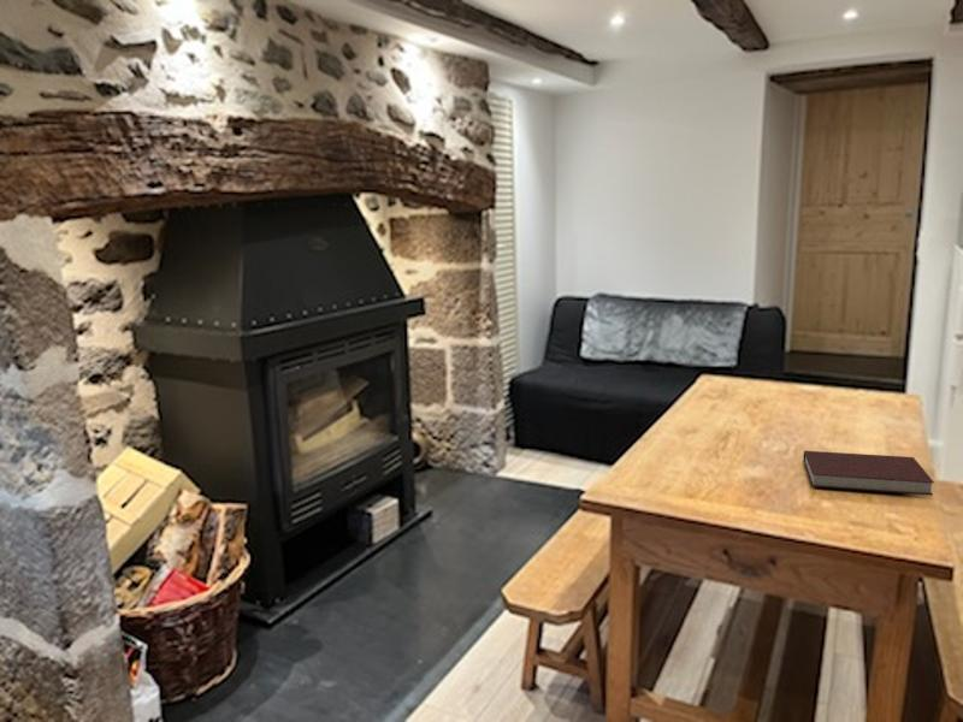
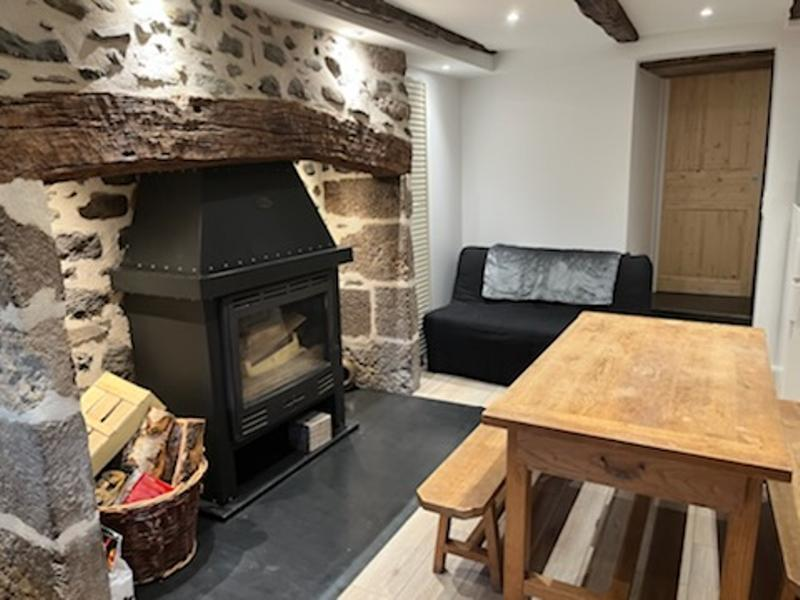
- notebook [802,450,935,497]
